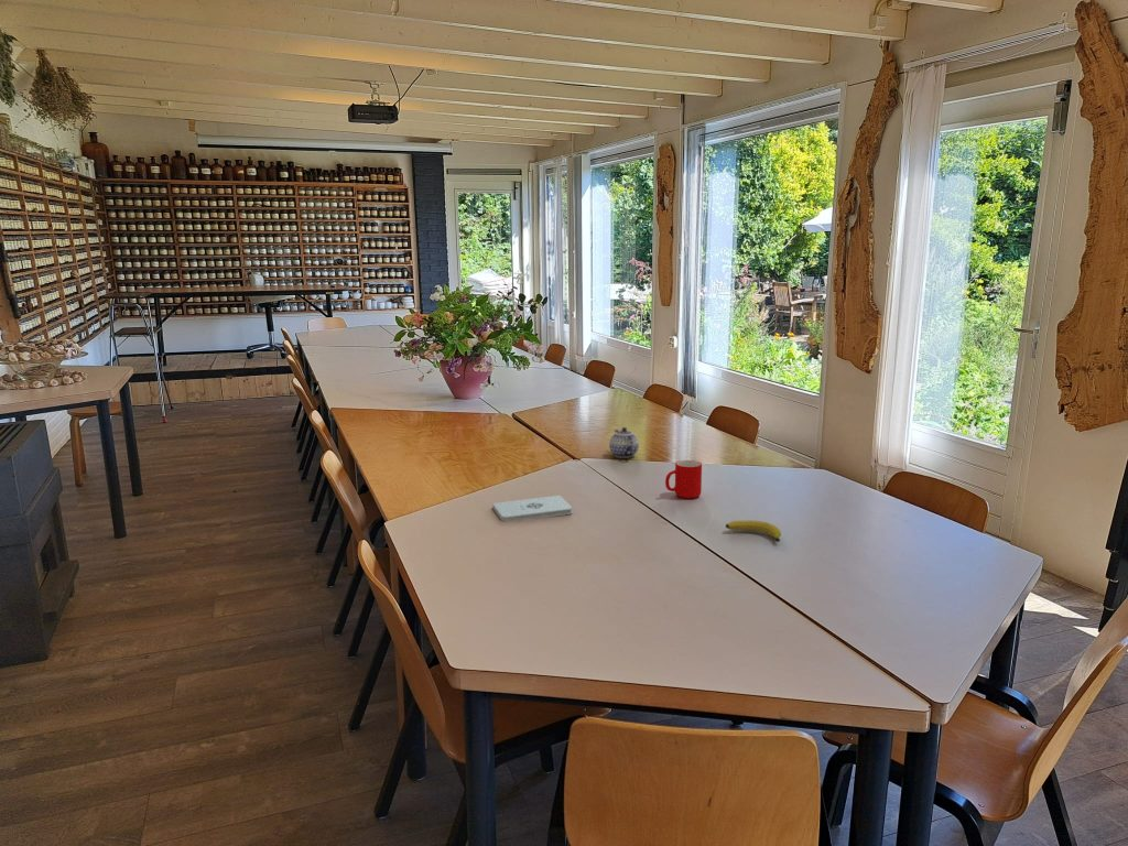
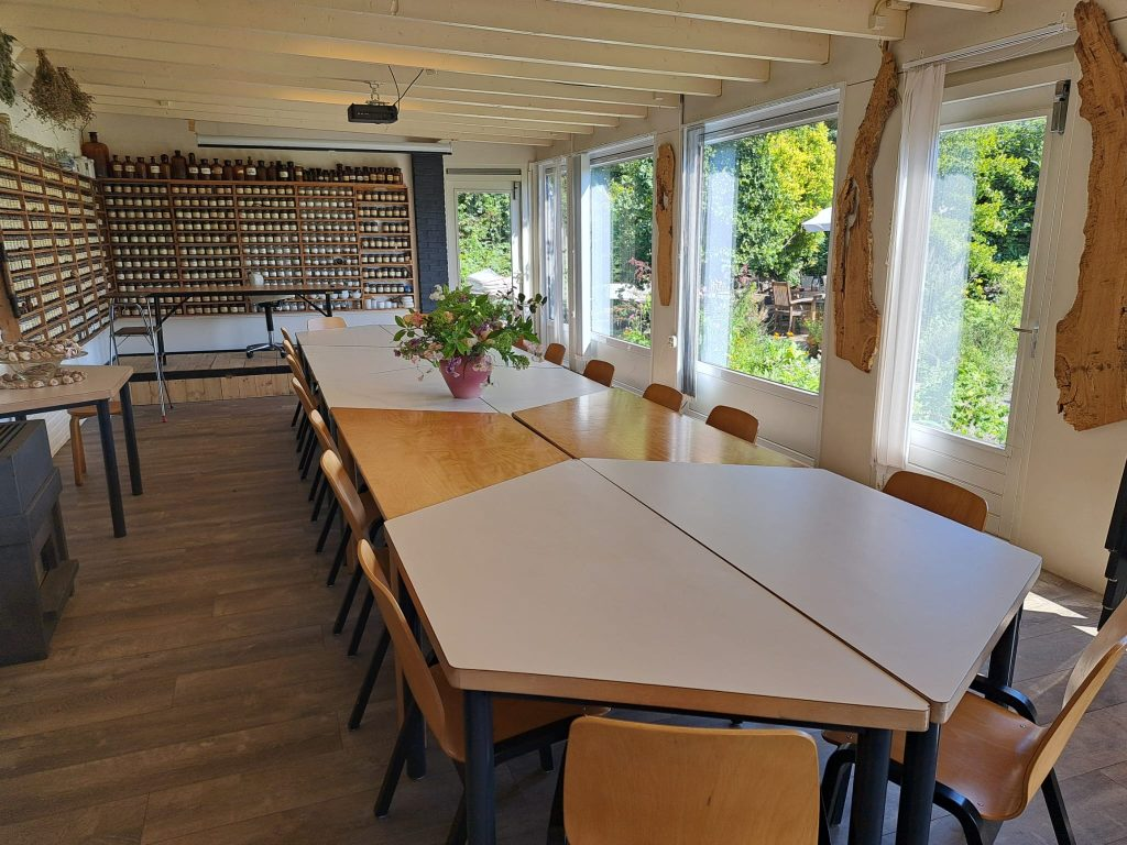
- fruit [725,519,782,543]
- notepad [491,495,573,522]
- cup [664,459,703,499]
- teapot [608,426,640,459]
